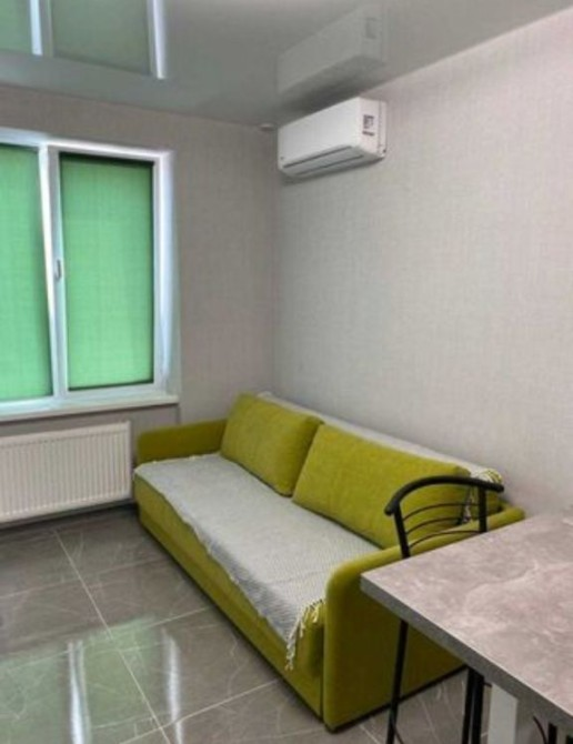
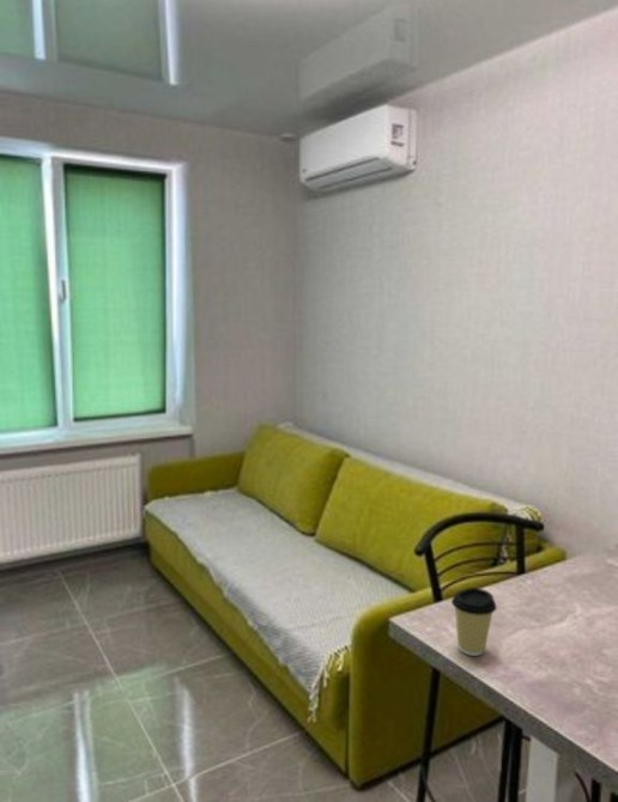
+ coffee cup [450,587,498,657]
